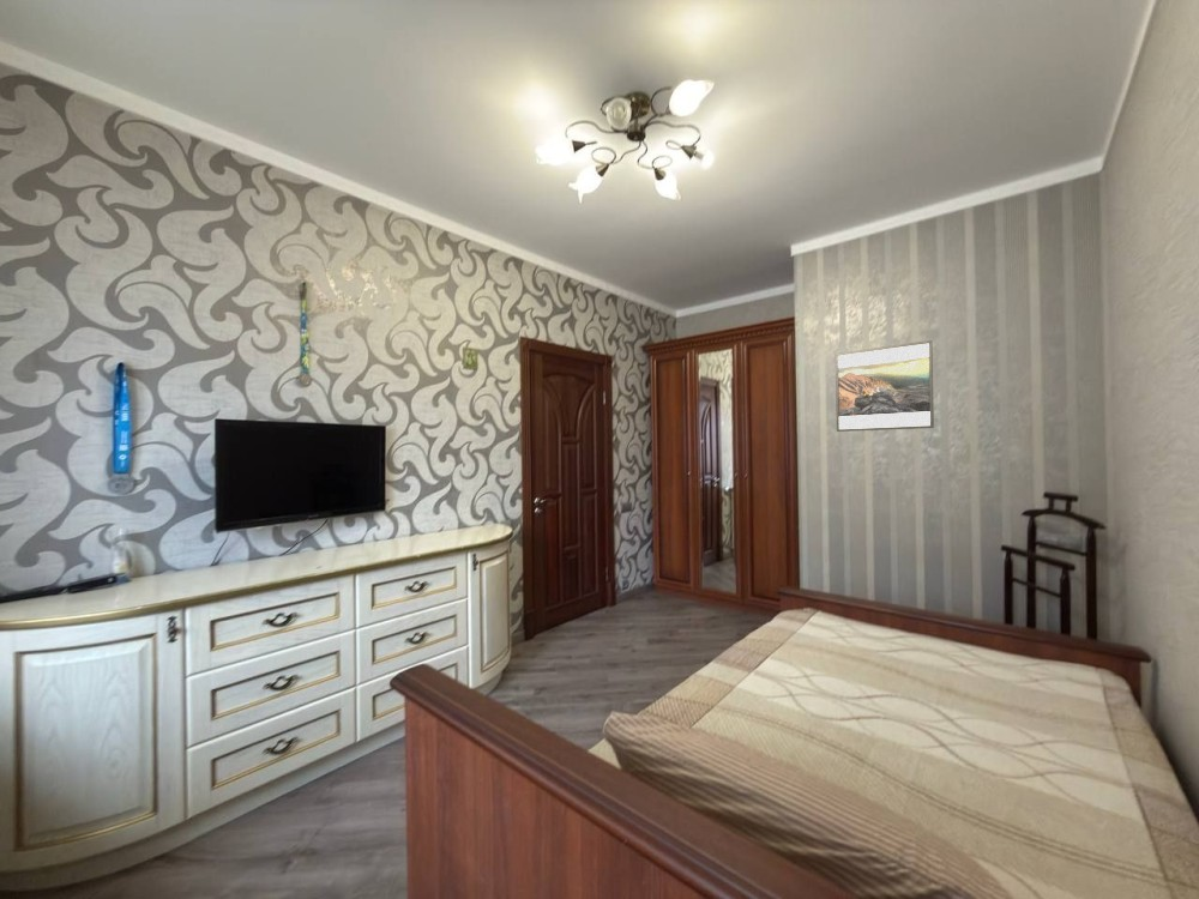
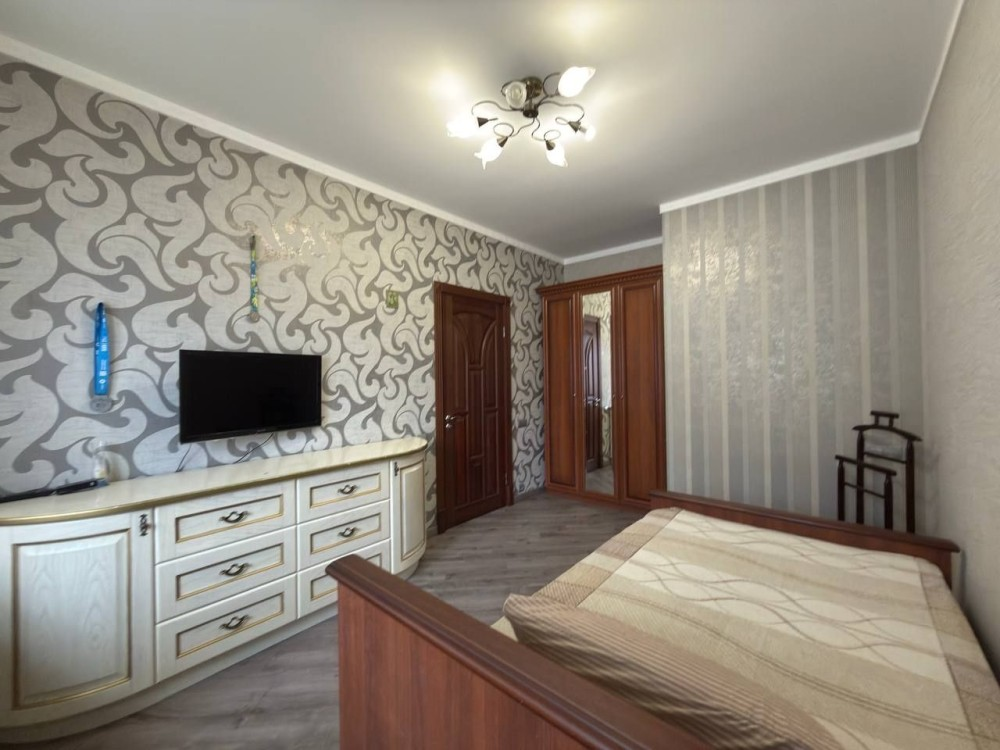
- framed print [835,339,935,433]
